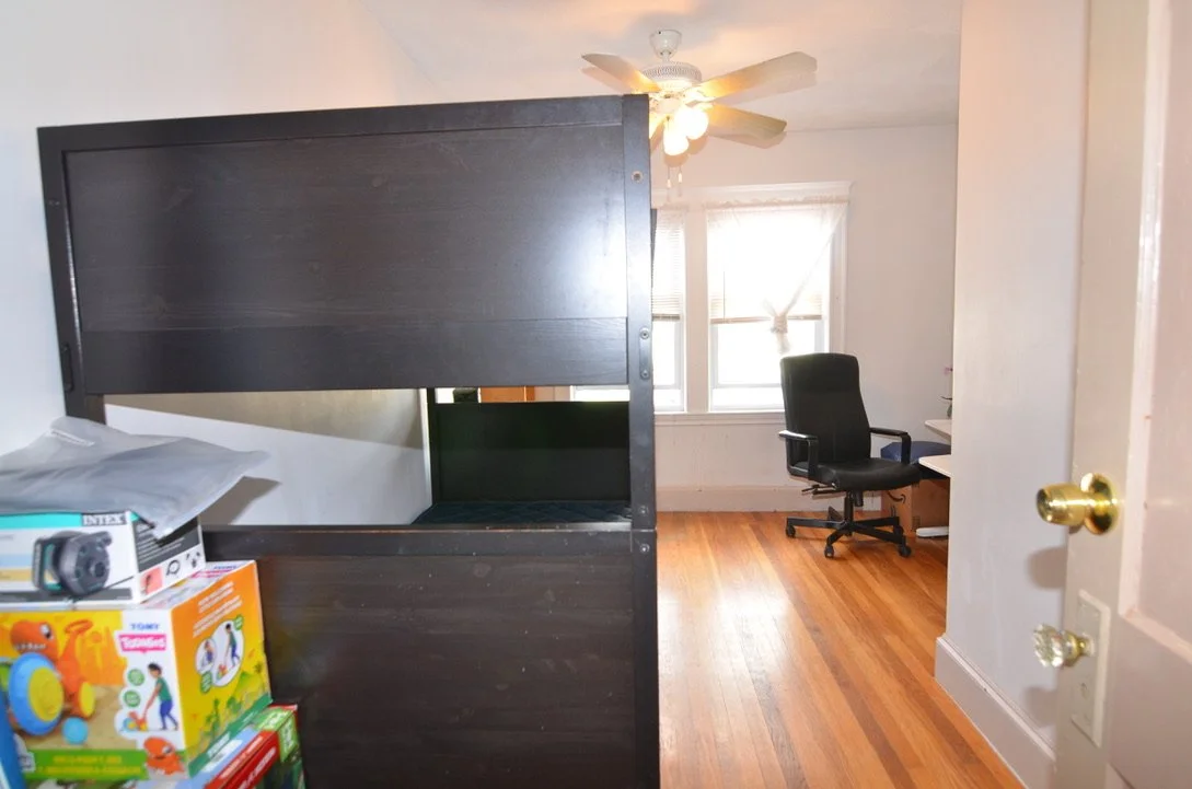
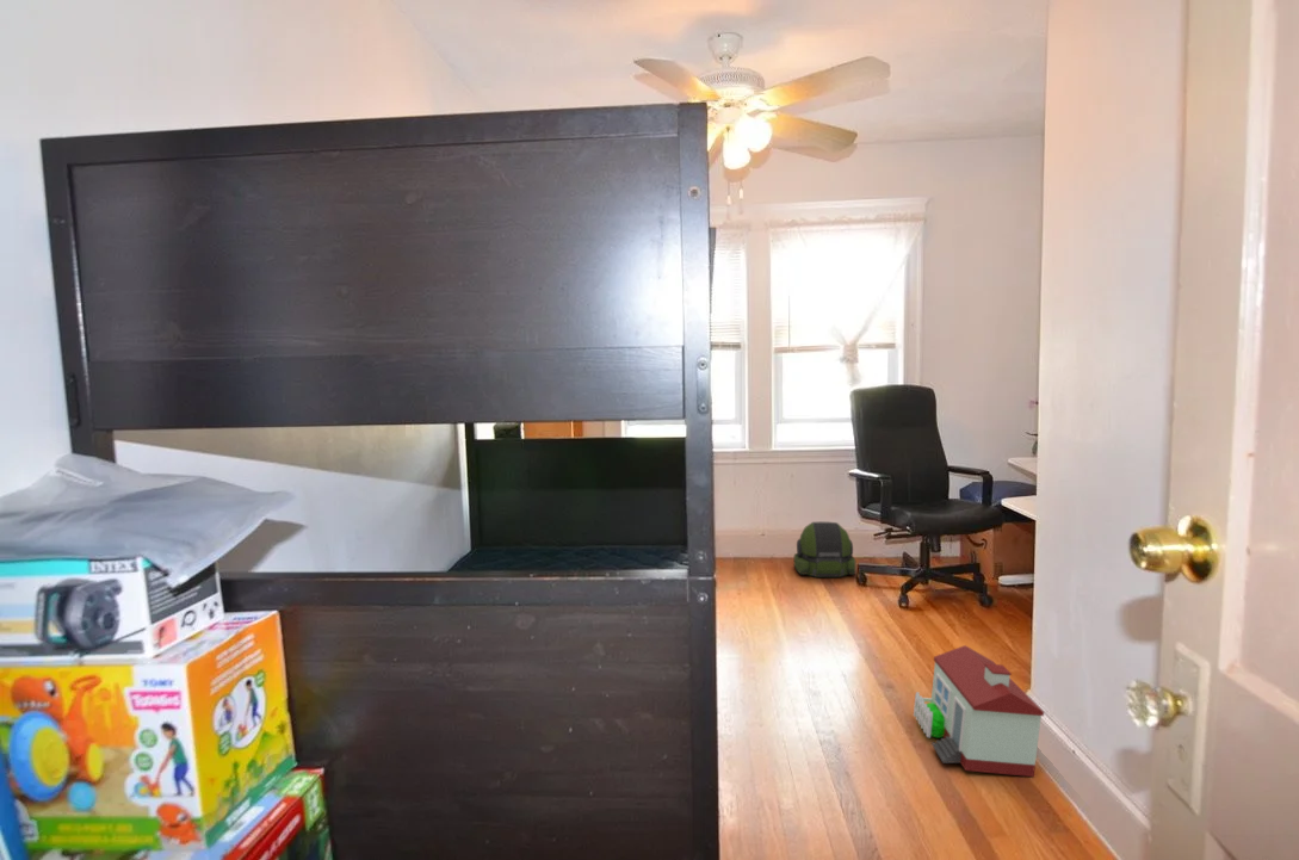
+ backpack [793,521,856,579]
+ toy house [913,644,1045,778]
